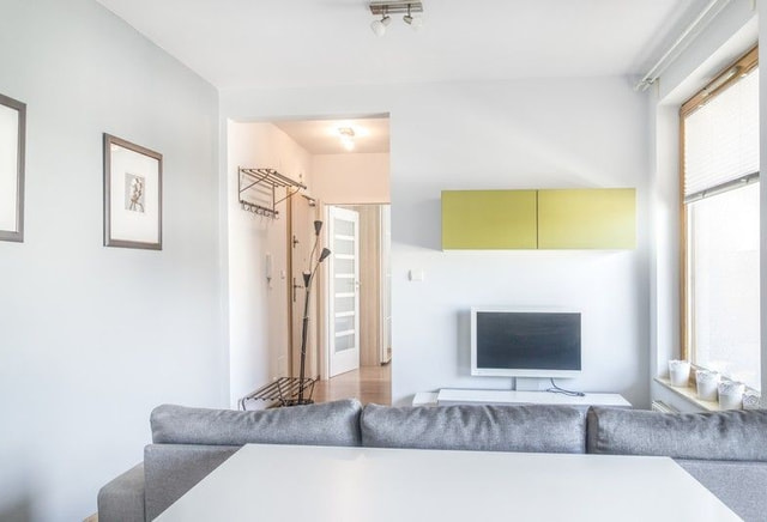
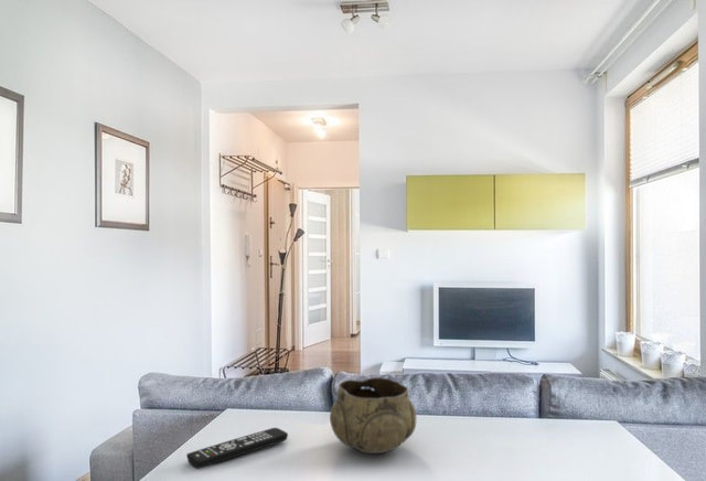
+ decorative bowl [329,376,418,455]
+ remote control [185,427,289,470]
